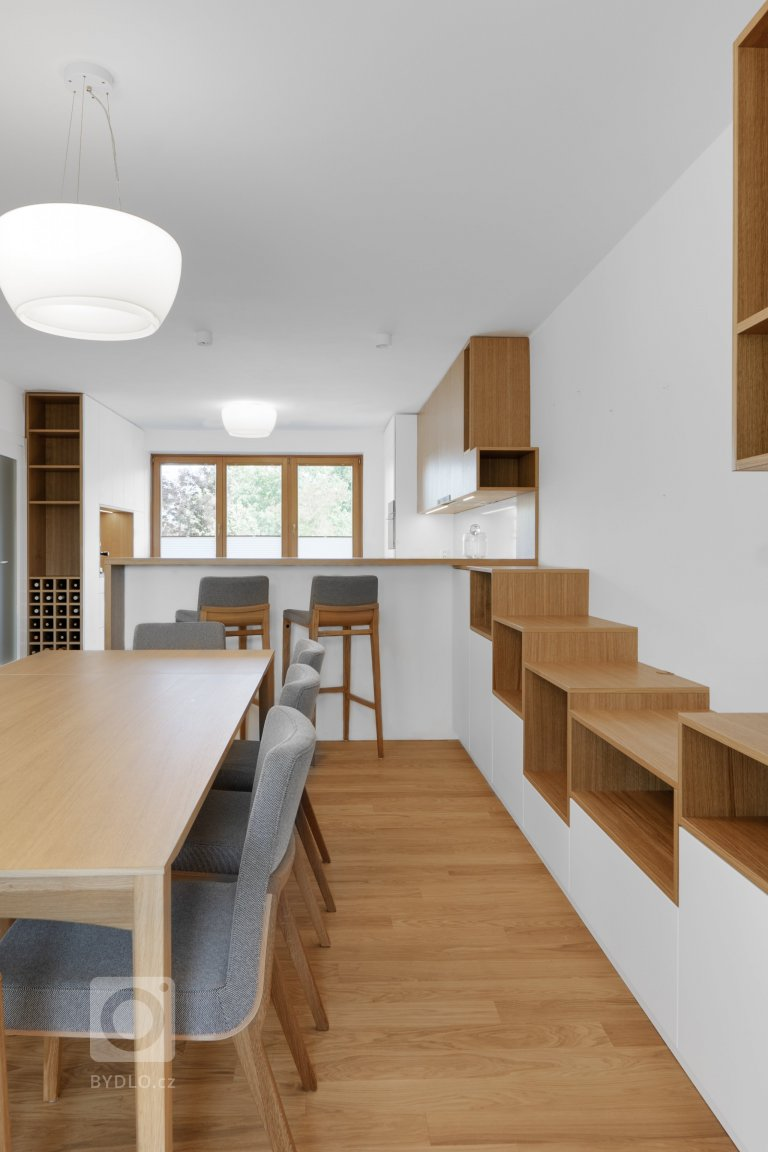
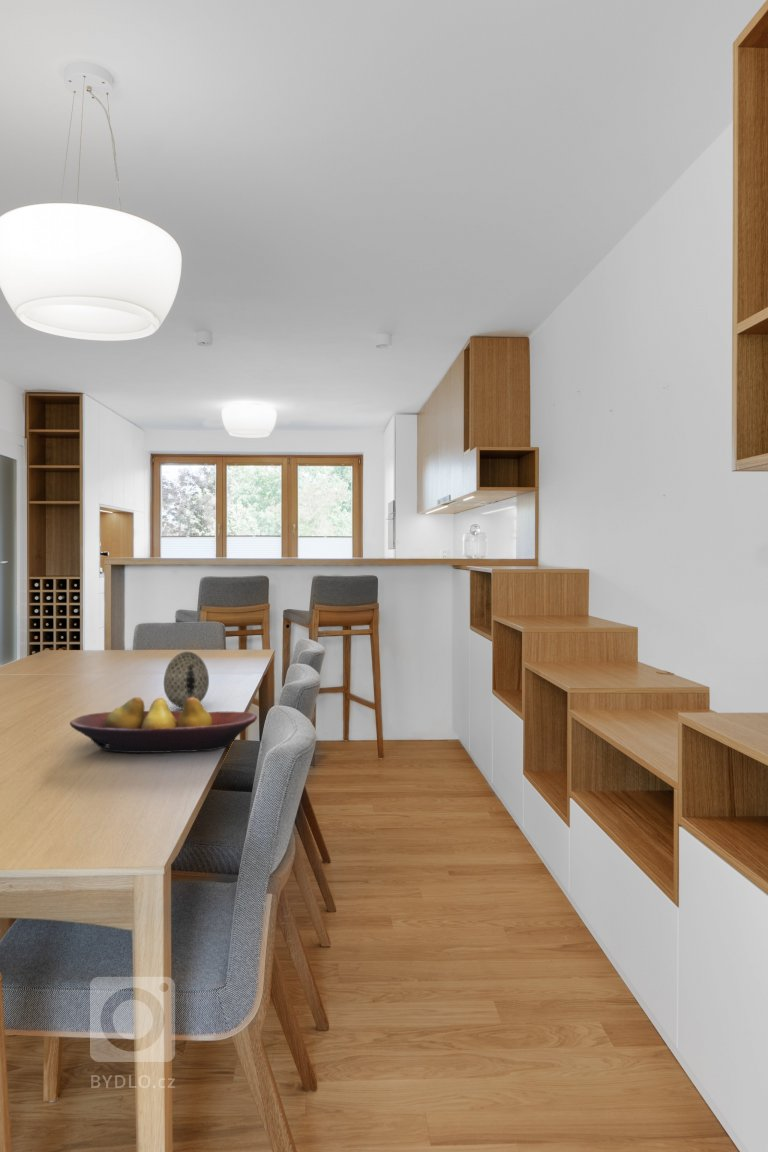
+ fruit bowl [69,696,258,754]
+ decorative egg [163,651,210,709]
